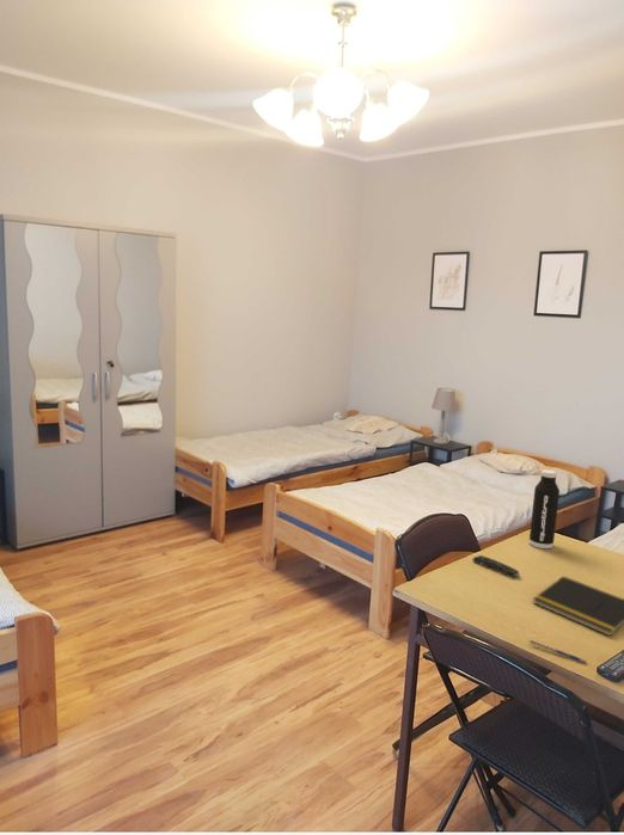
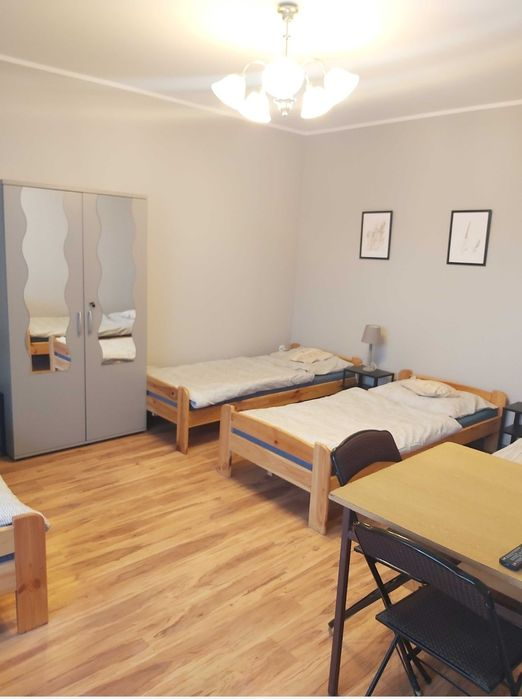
- water bottle [528,468,561,549]
- pen [528,639,588,665]
- notepad [532,575,624,637]
- remote control [472,554,521,578]
